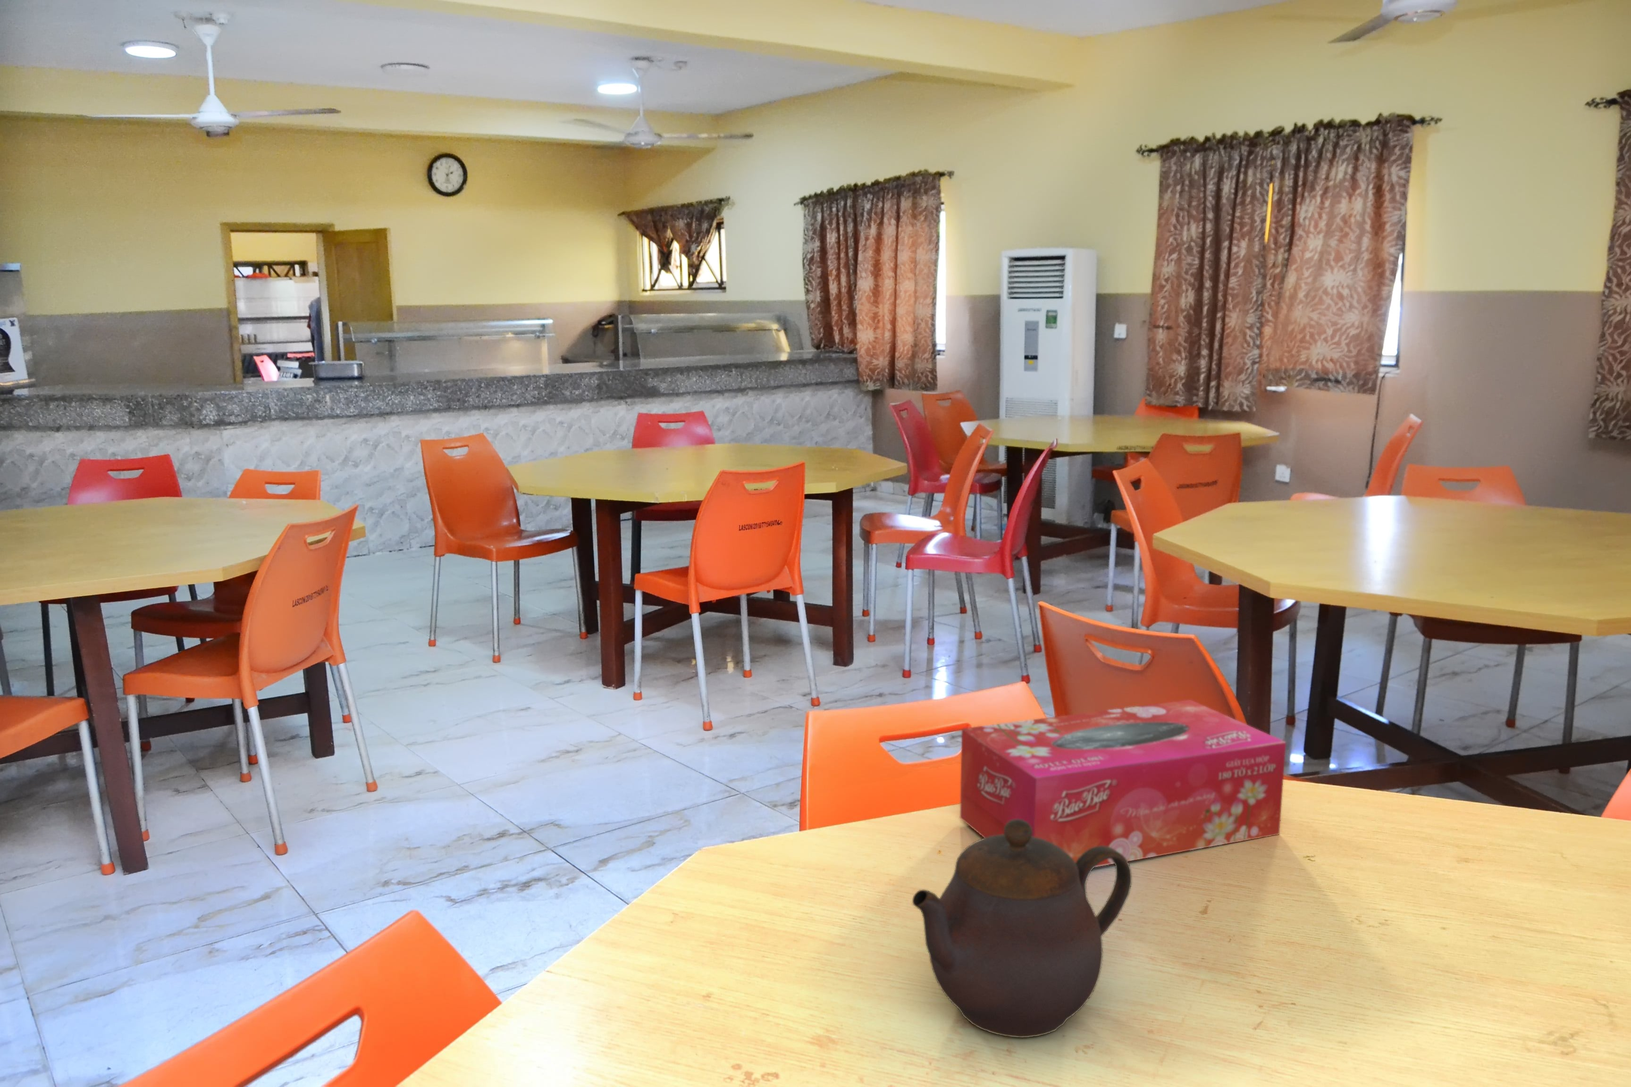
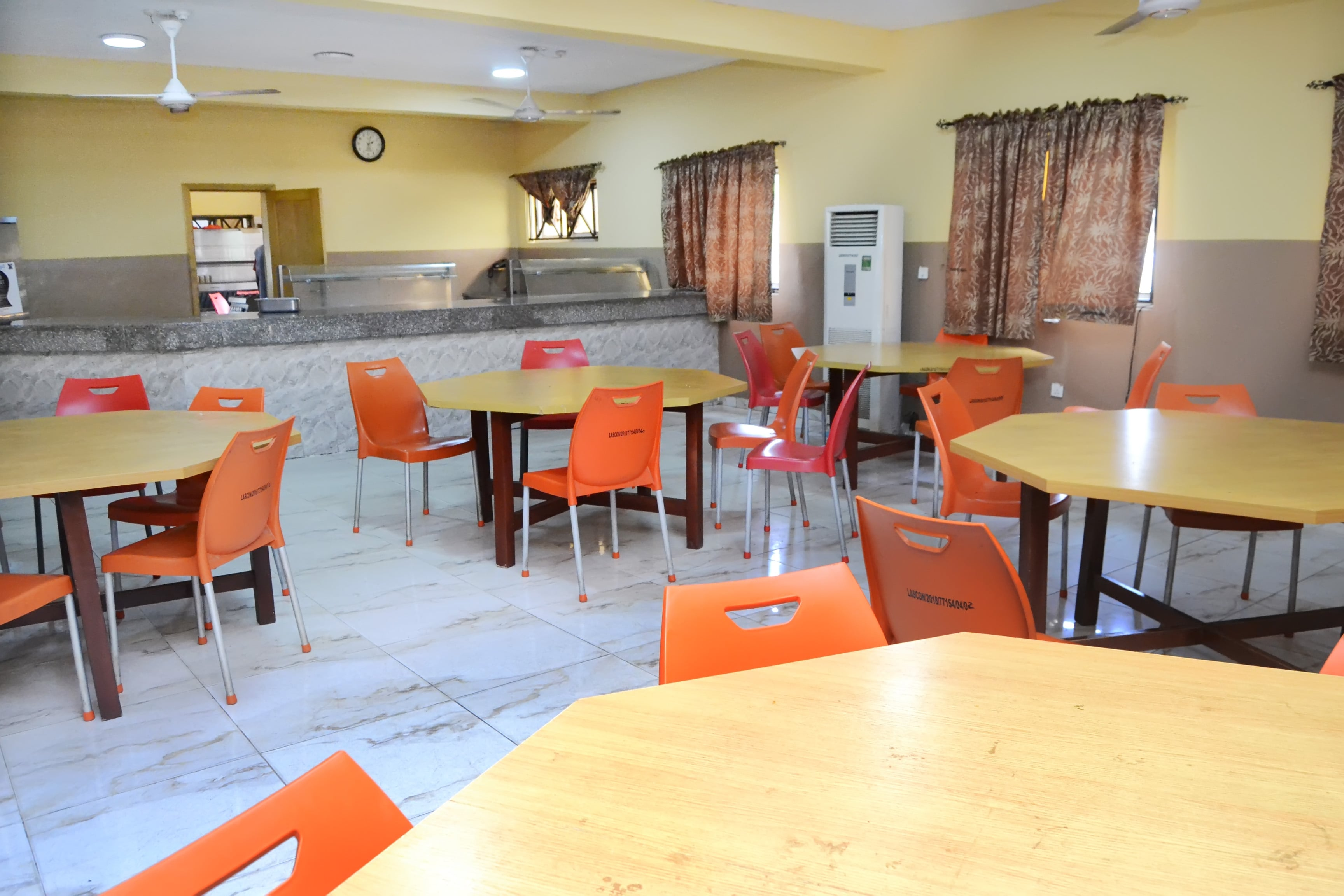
- tissue box [960,699,1286,867]
- teapot [911,819,1132,1038]
